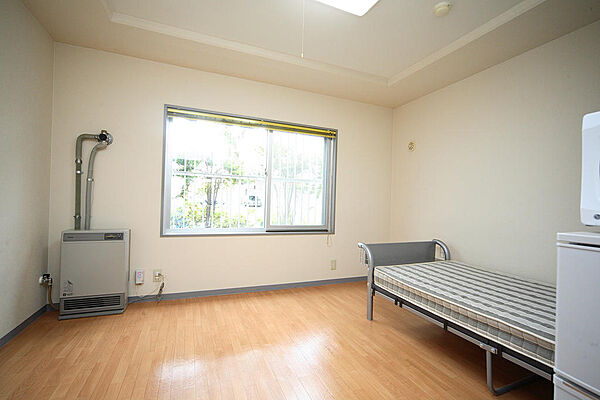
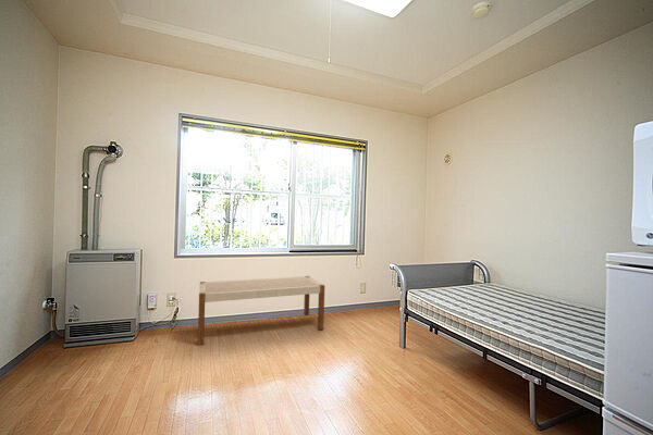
+ bench [197,275,325,347]
